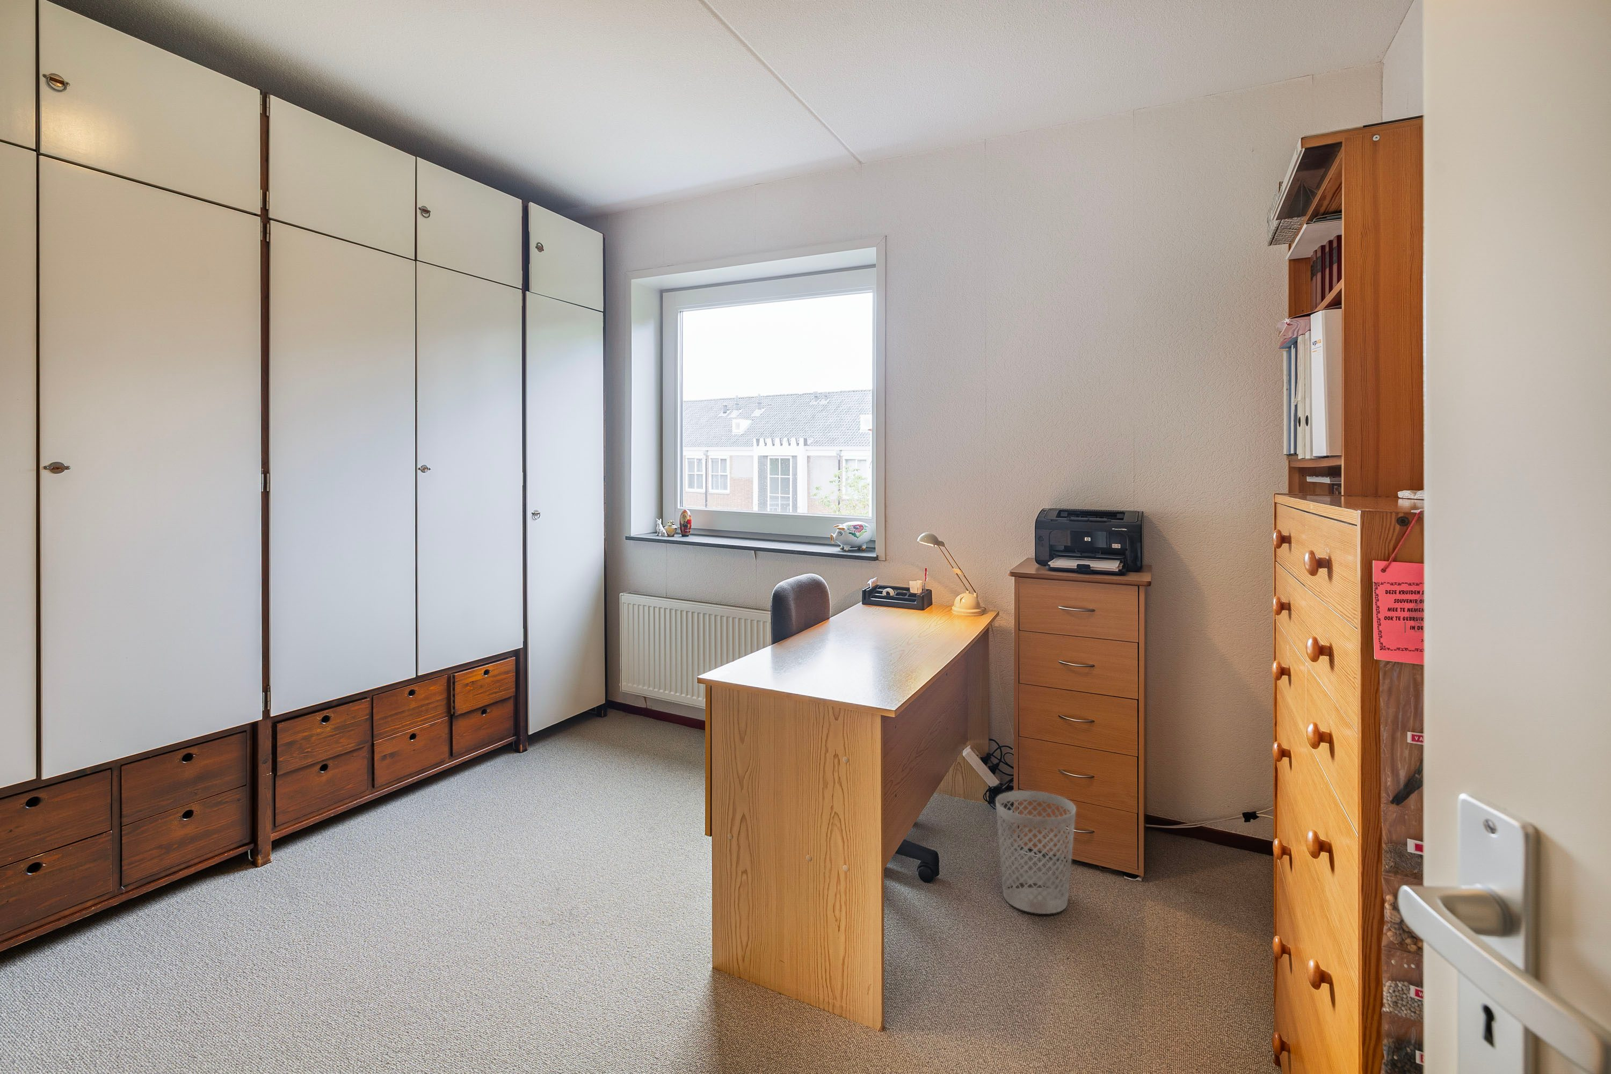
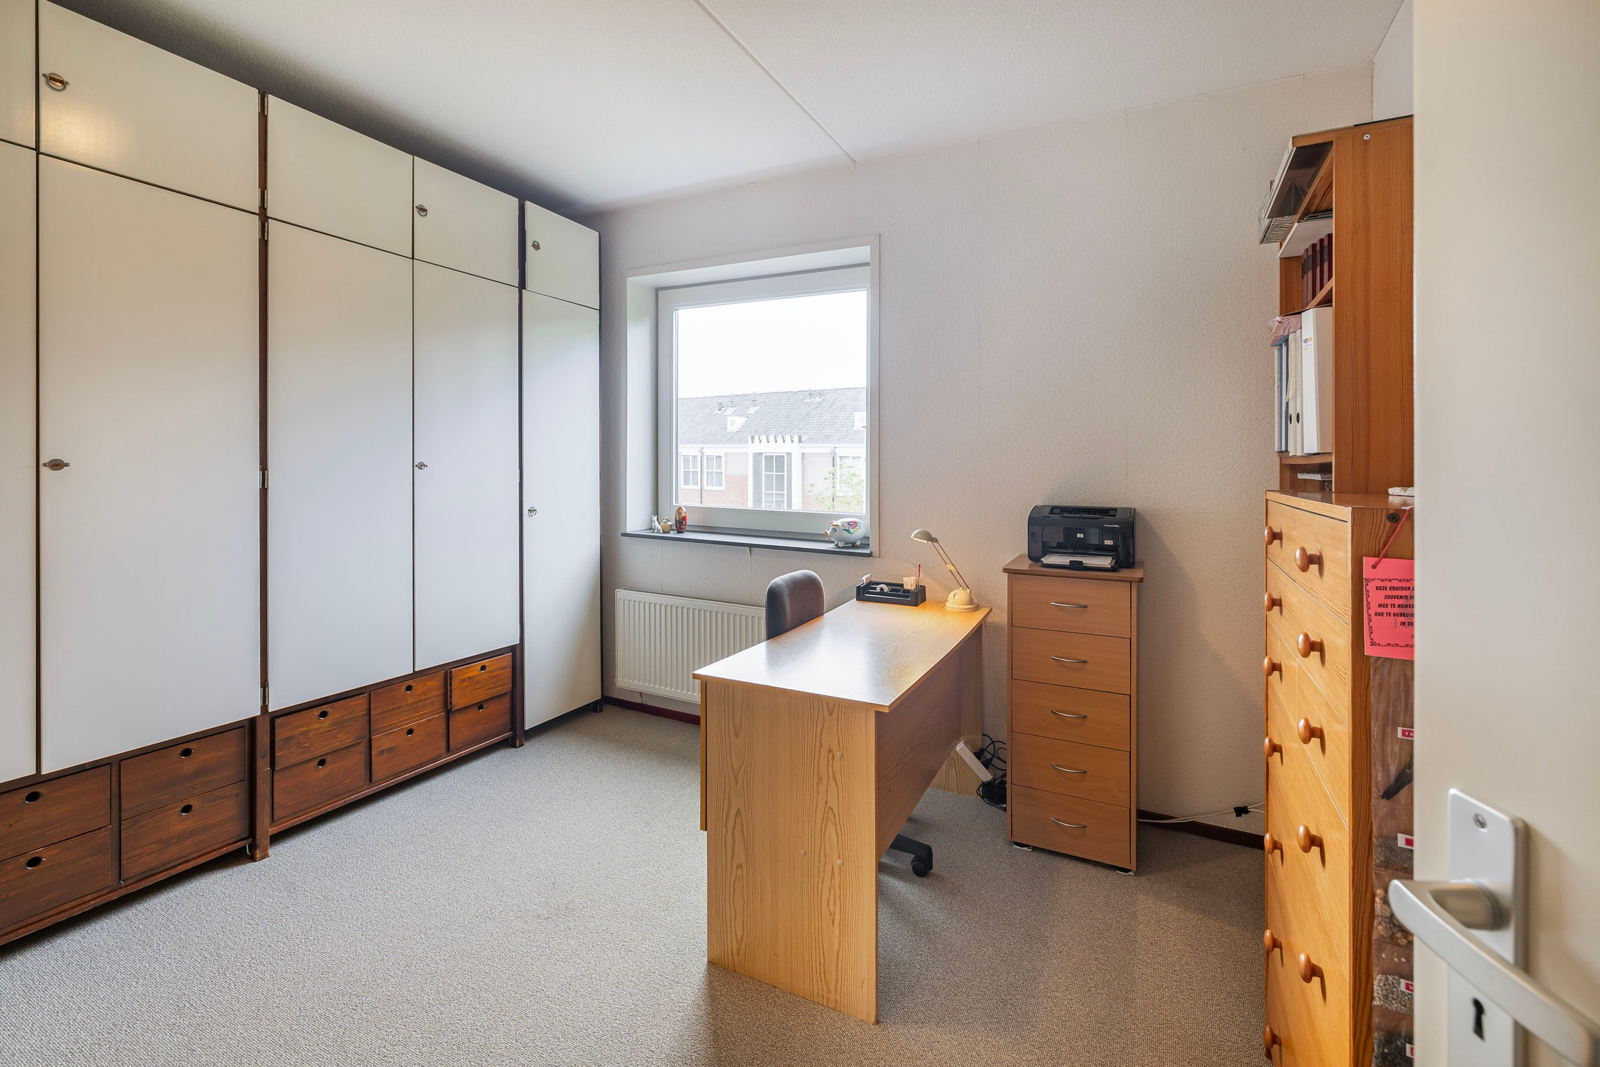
- wastebasket [995,790,1076,915]
